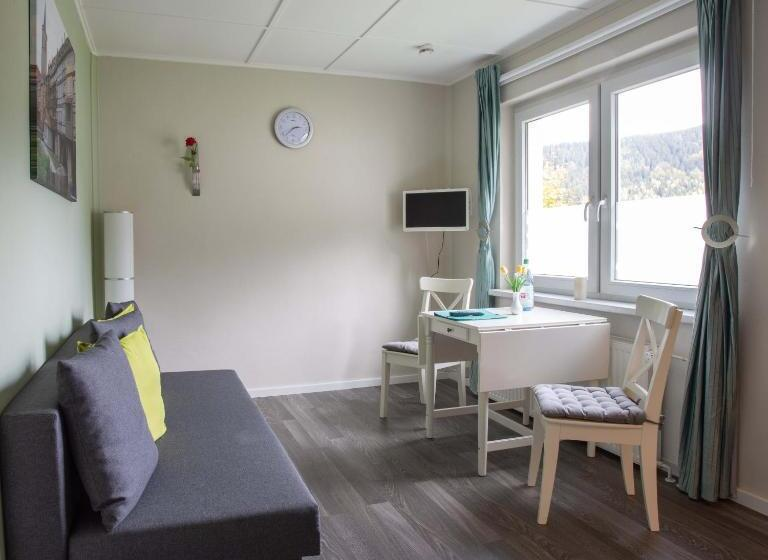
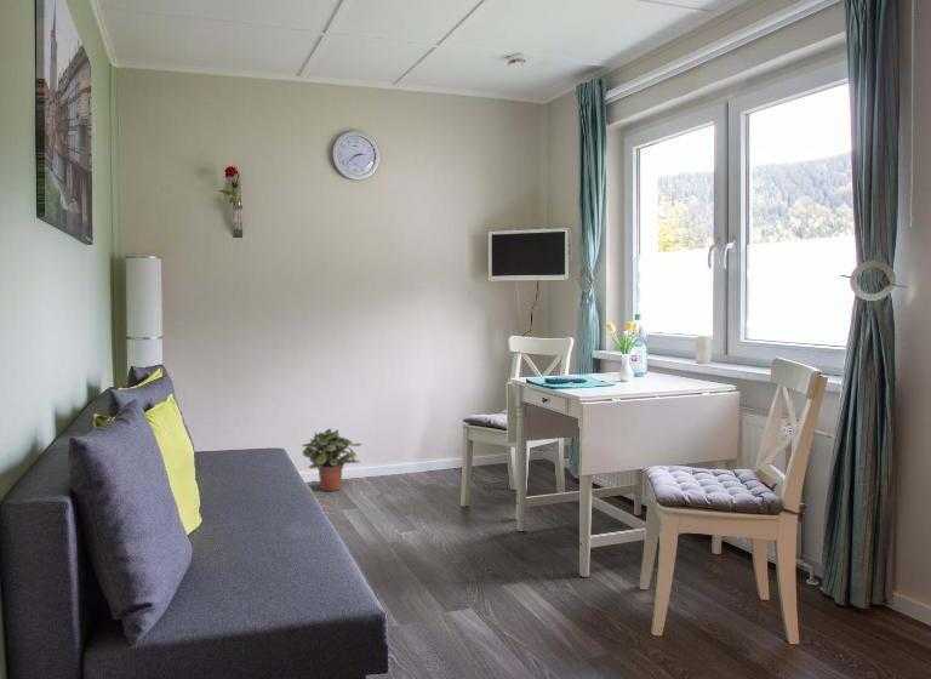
+ potted plant [301,428,364,492]
